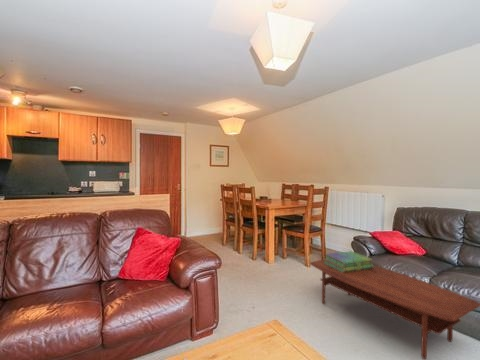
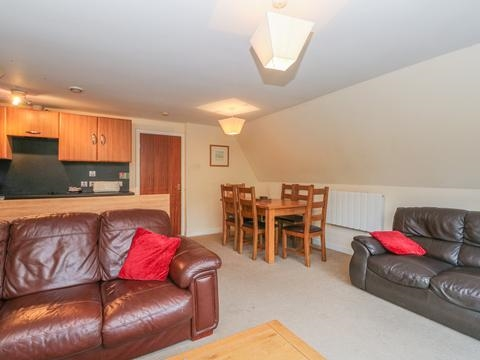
- coffee table [309,258,480,360]
- stack of books [323,250,374,273]
